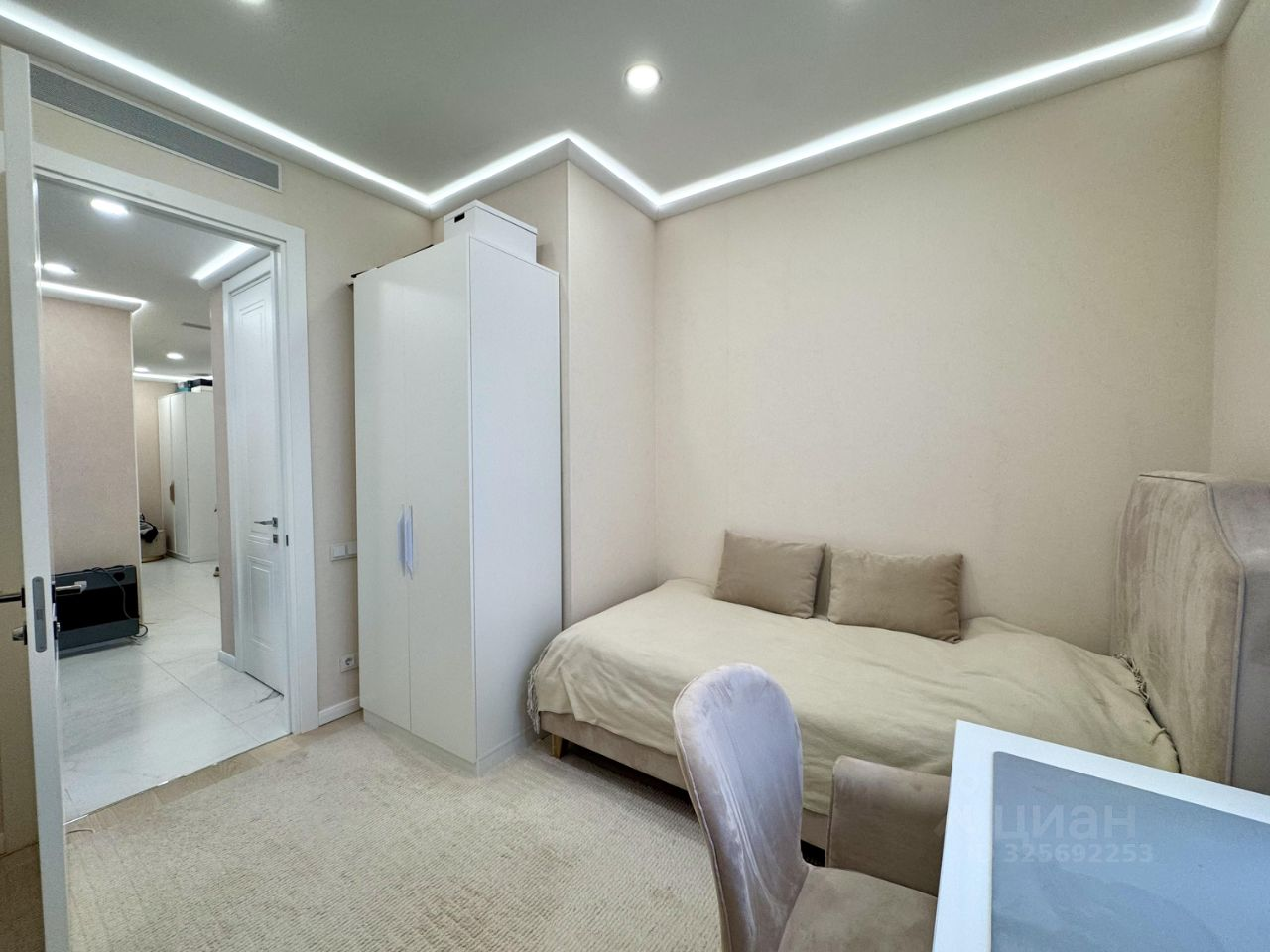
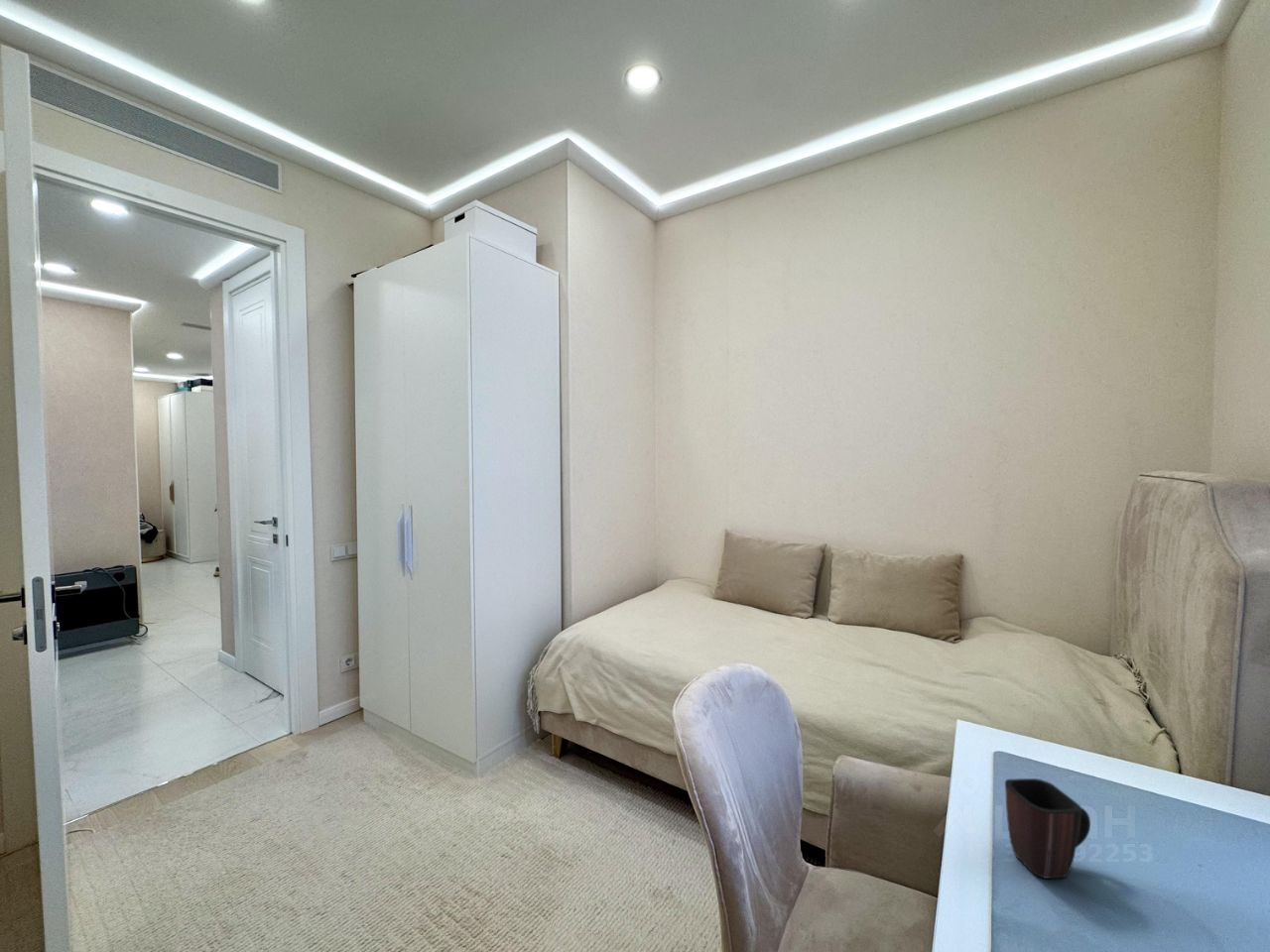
+ mug [1004,777,1091,880]
